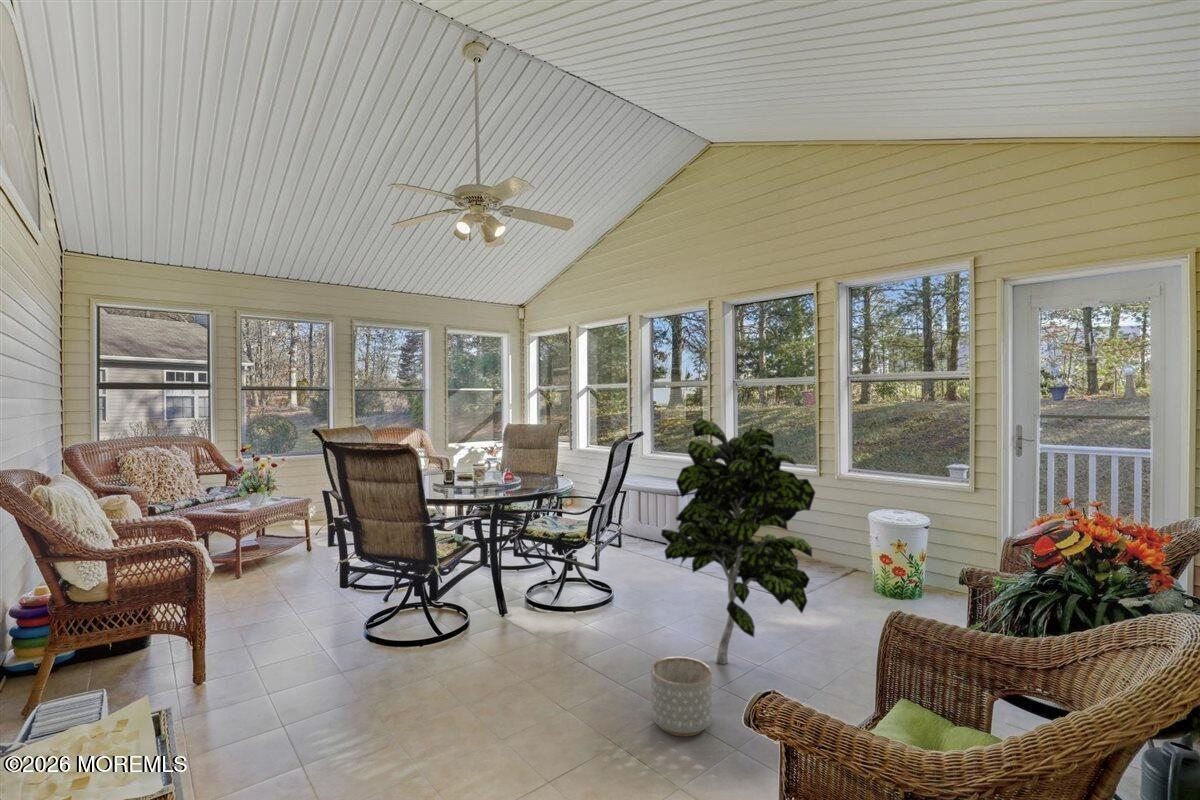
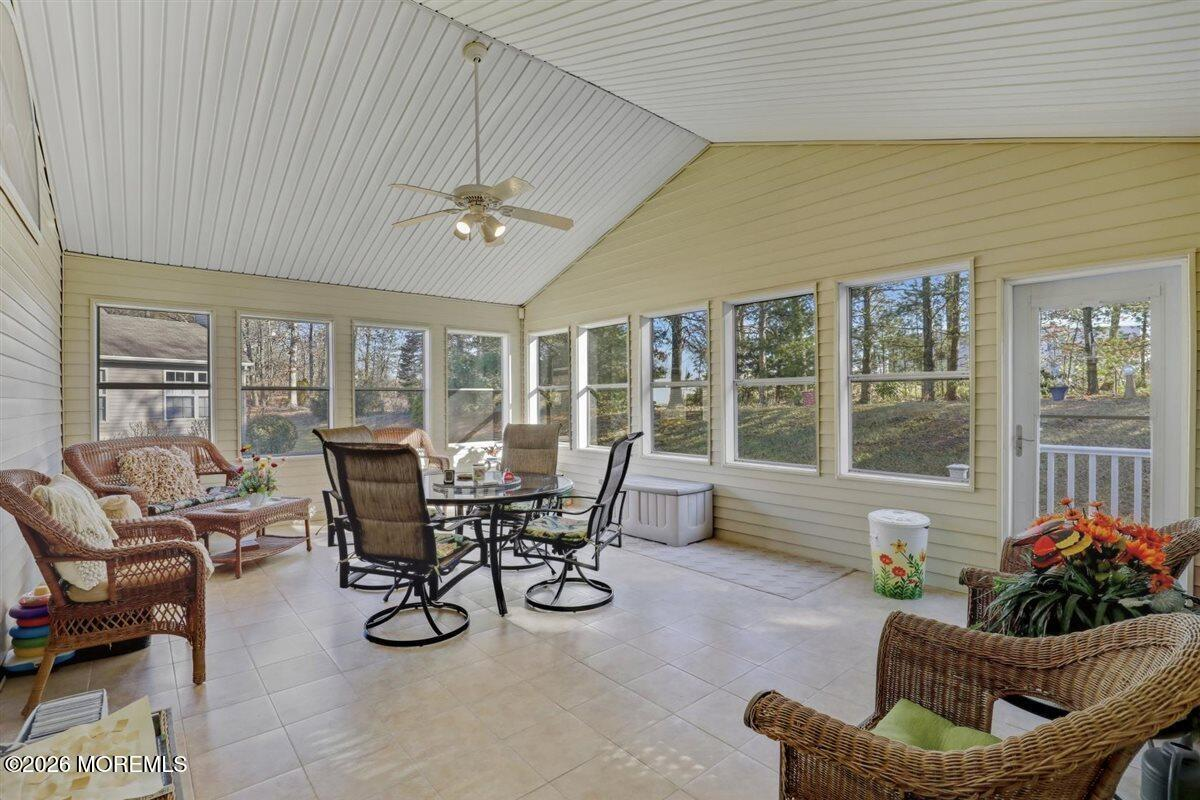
- planter [650,656,713,737]
- indoor plant [660,417,817,665]
